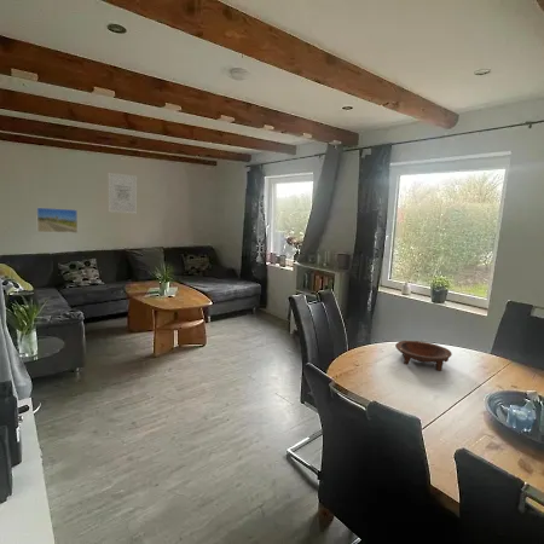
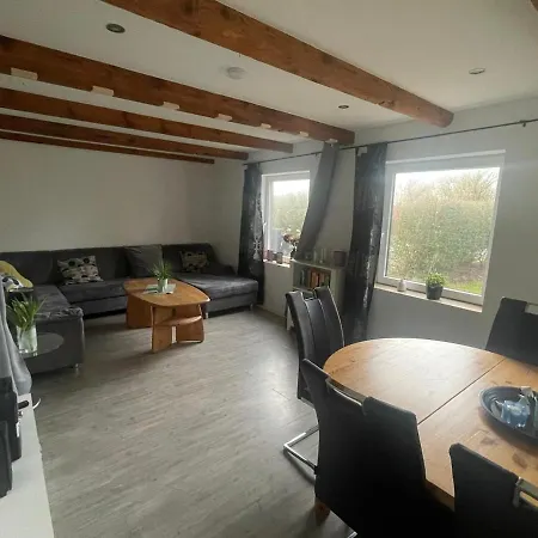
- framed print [35,207,79,235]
- bowl [394,340,453,372]
- wall art [108,172,138,215]
